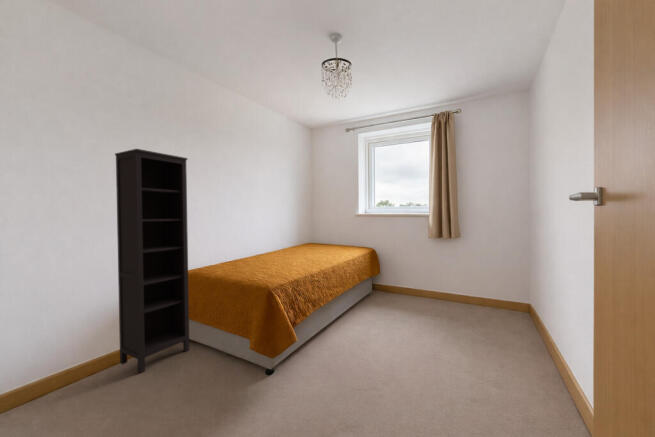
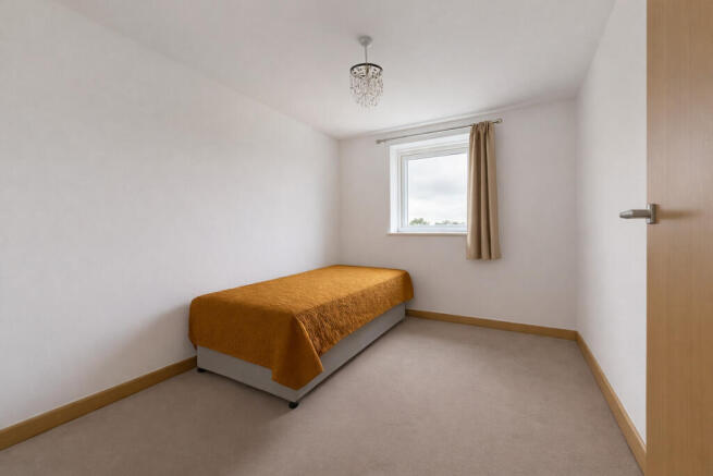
- bookcase [114,148,190,374]
